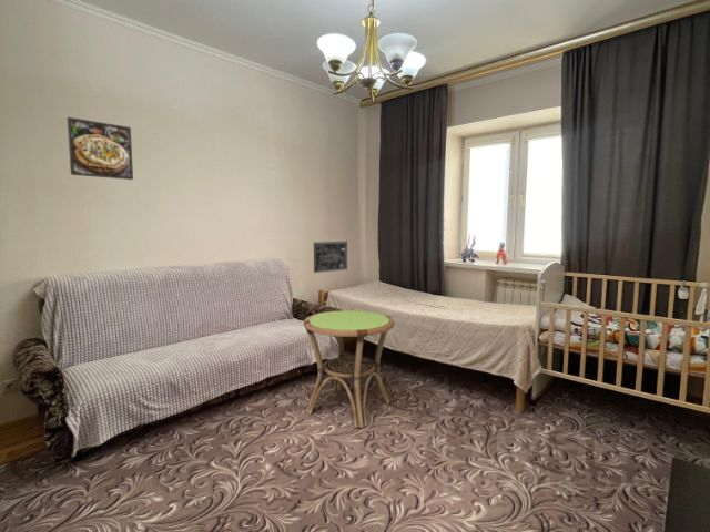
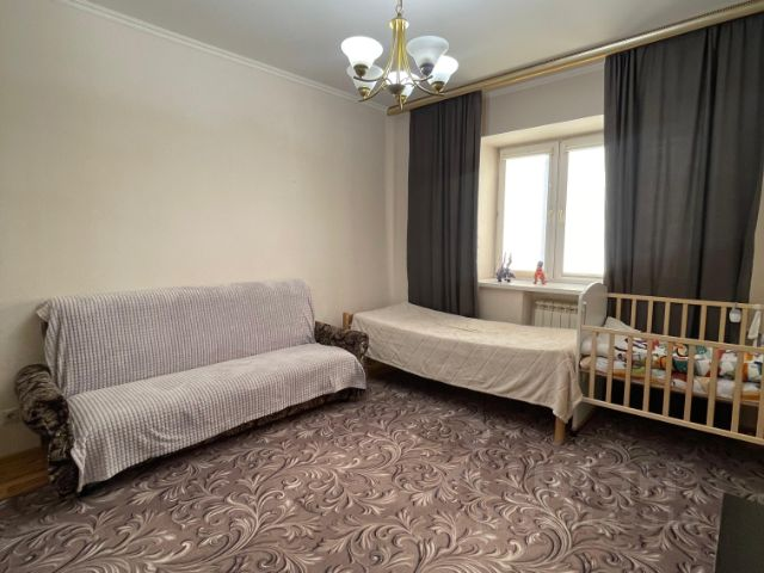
- wall art [313,241,348,274]
- side table [303,309,396,429]
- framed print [67,116,134,181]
